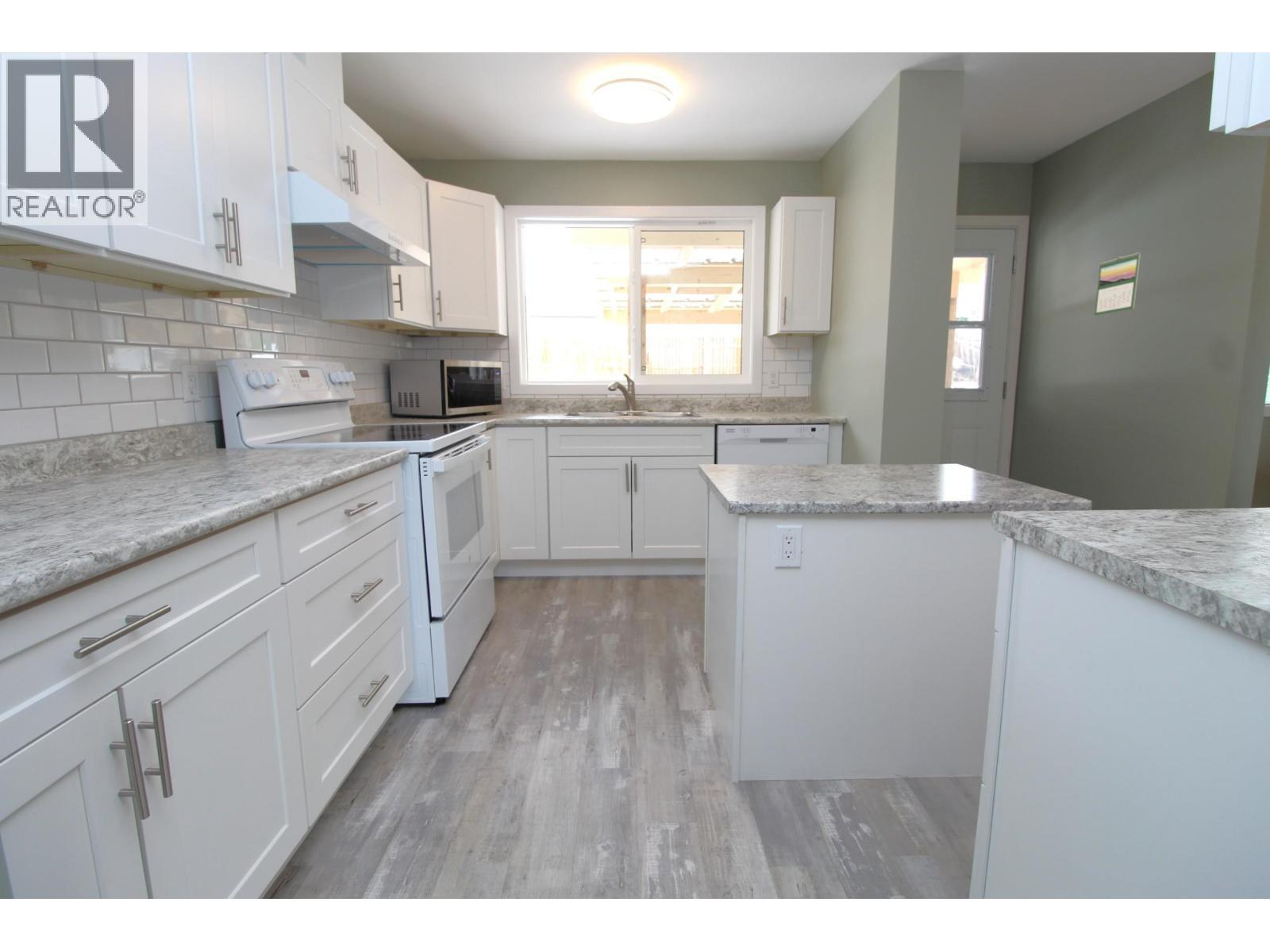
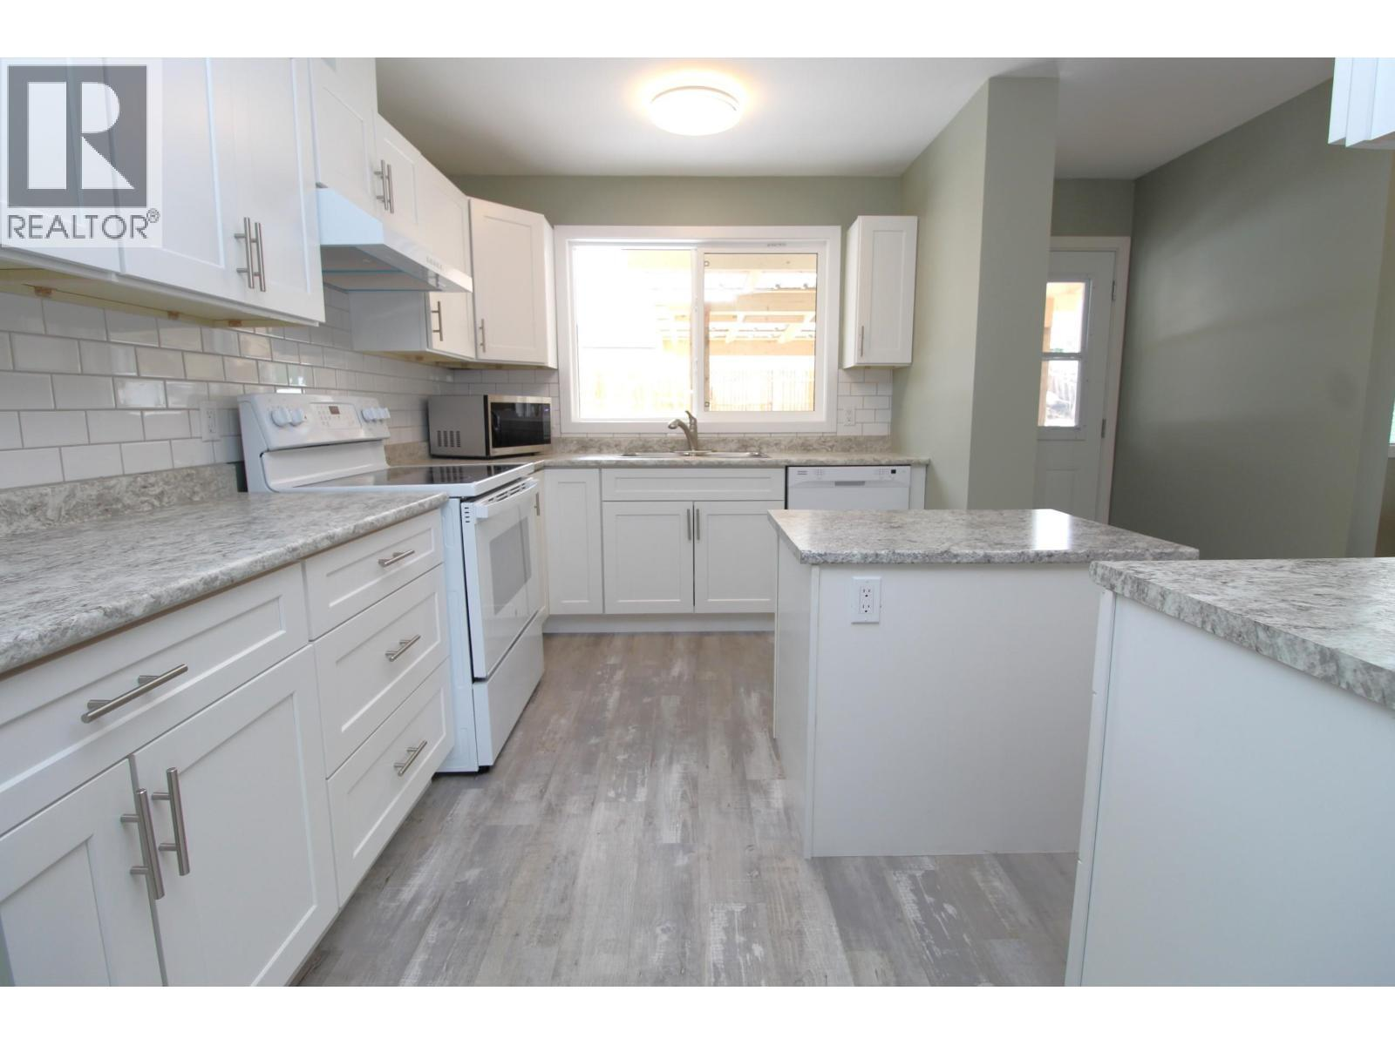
- calendar [1094,251,1141,317]
